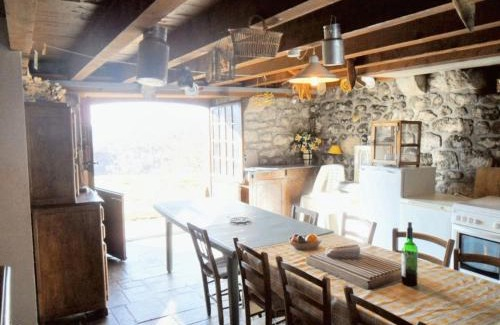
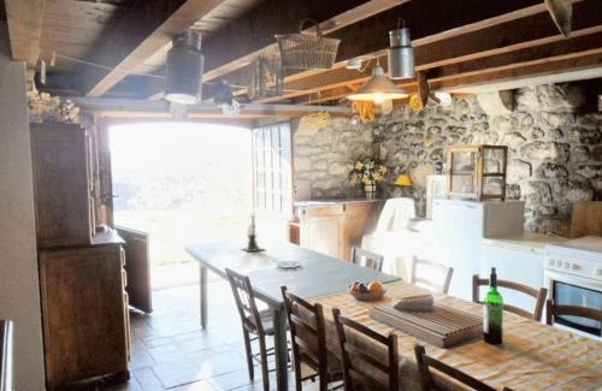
+ candle holder [241,214,265,253]
